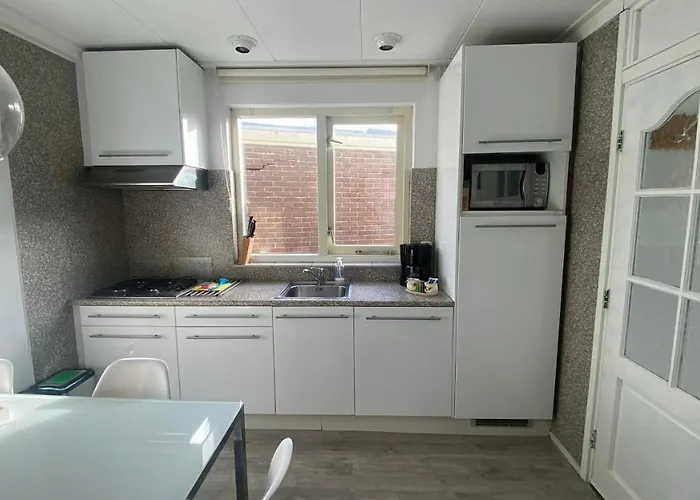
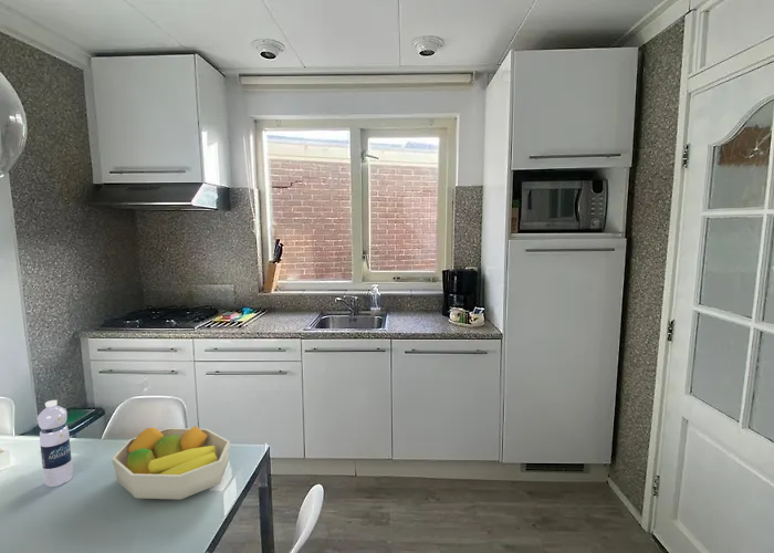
+ water bottle [36,399,74,488]
+ fruit bowl [111,425,231,500]
